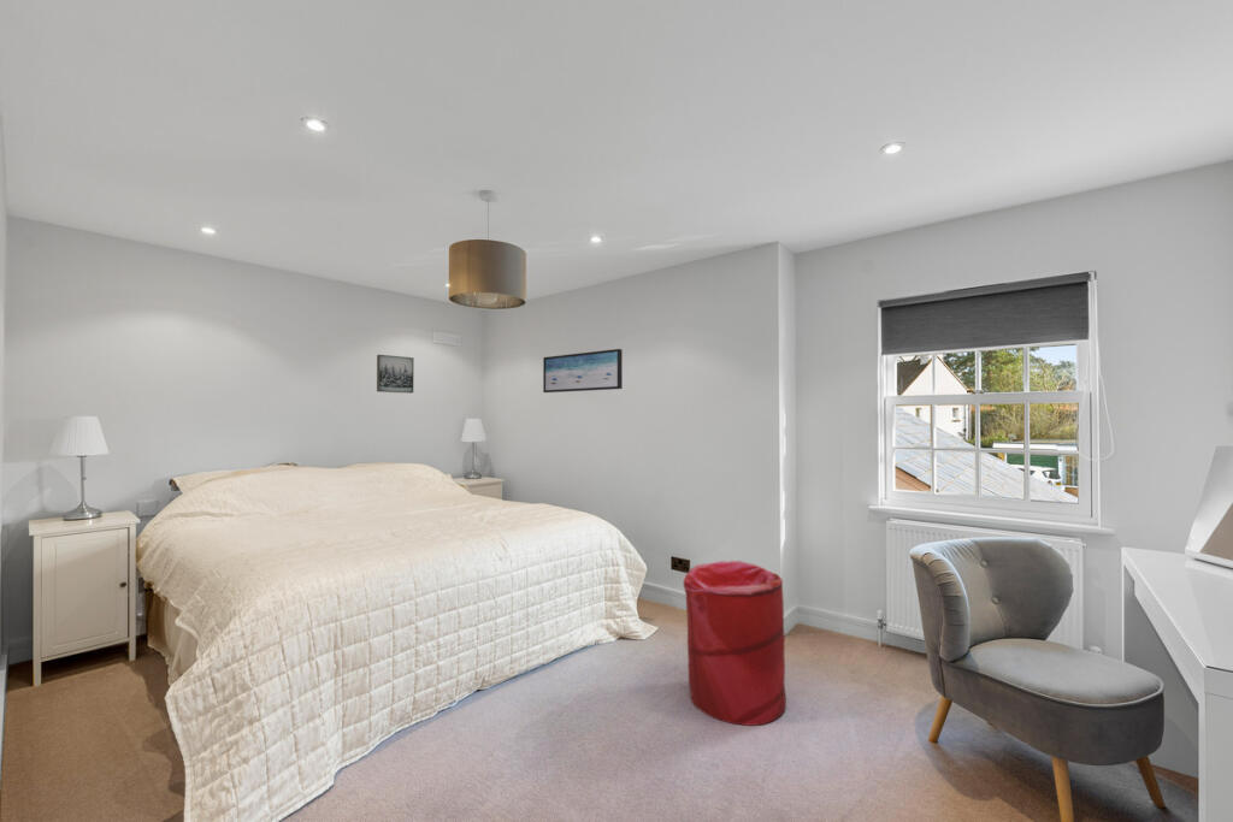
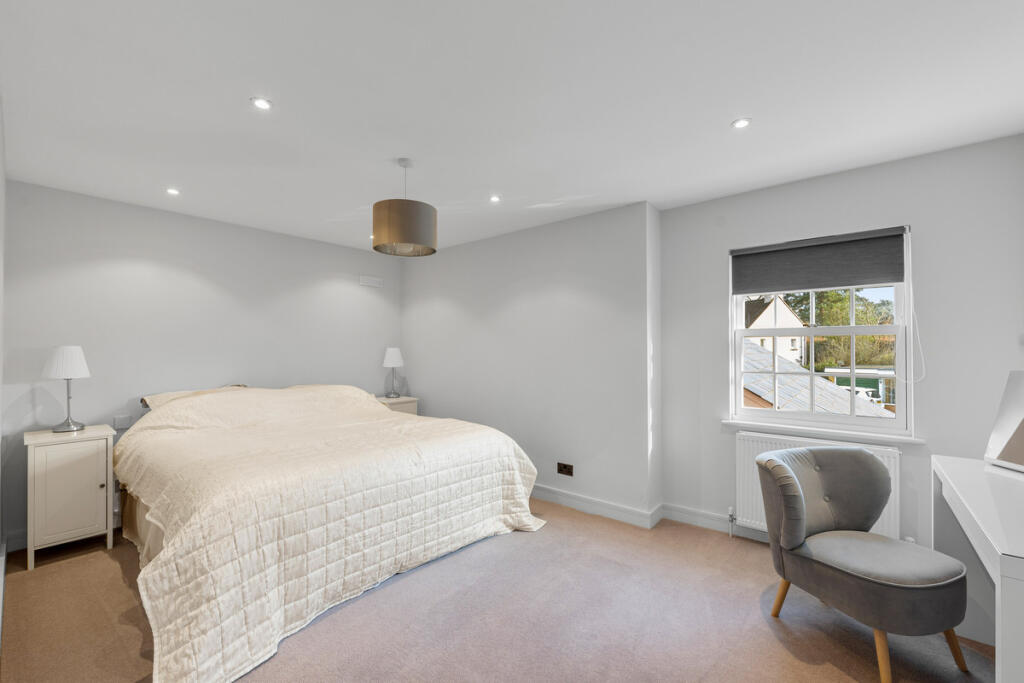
- wall art [376,354,415,395]
- wall art [542,348,624,394]
- laundry hamper [683,560,787,727]
